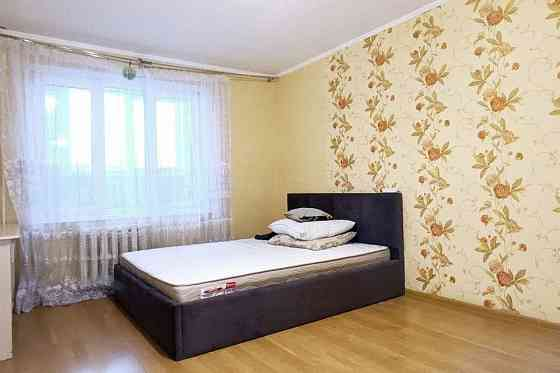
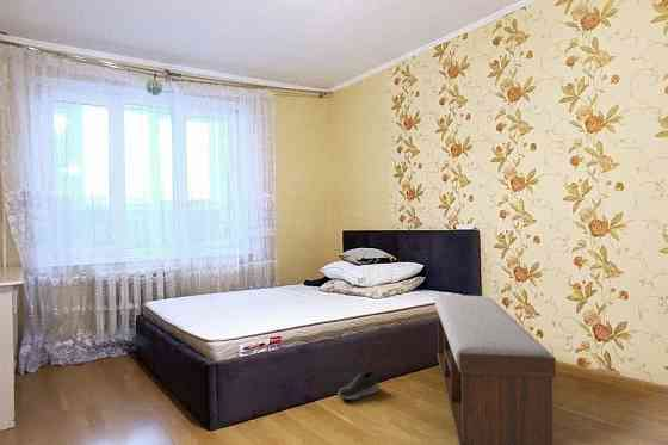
+ bench [434,293,557,445]
+ shoe [336,369,381,401]
